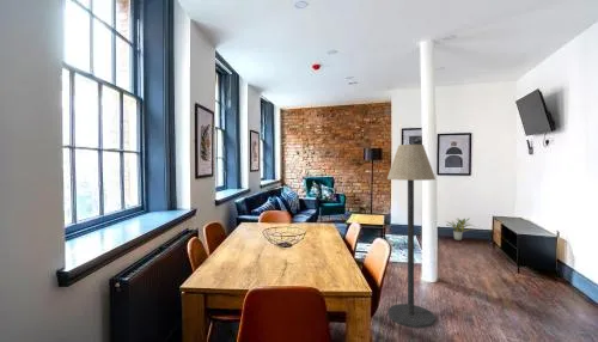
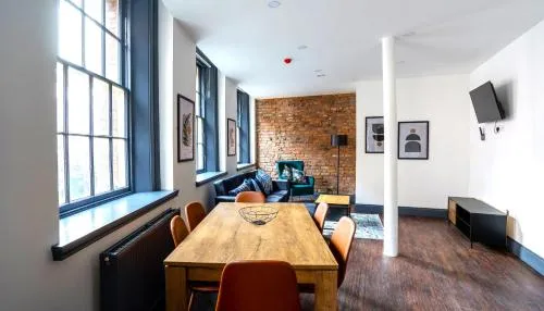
- floor lamp [386,143,437,329]
- potted plant [445,216,477,242]
